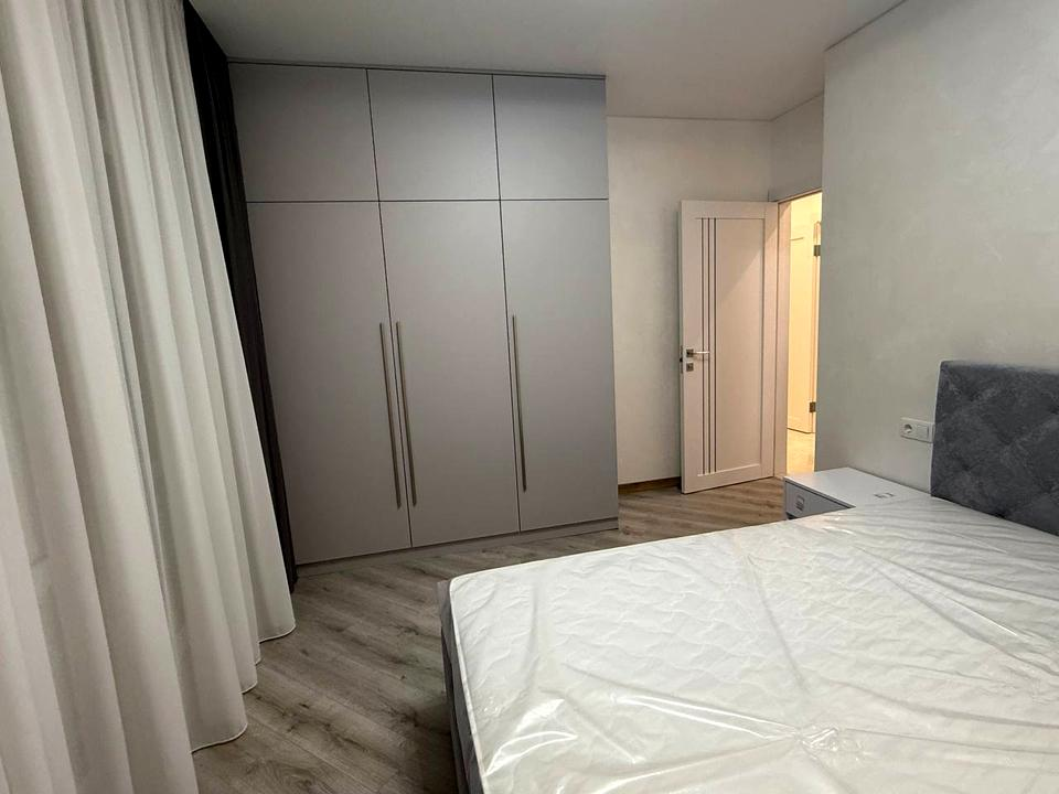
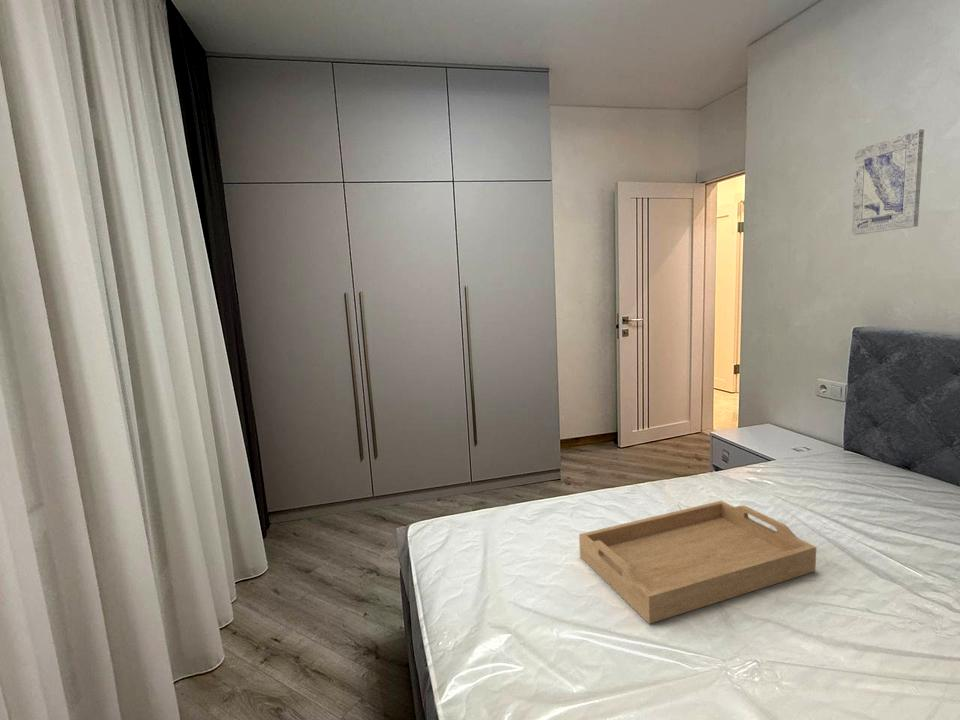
+ wall art [851,128,925,236]
+ serving tray [578,500,817,625]
